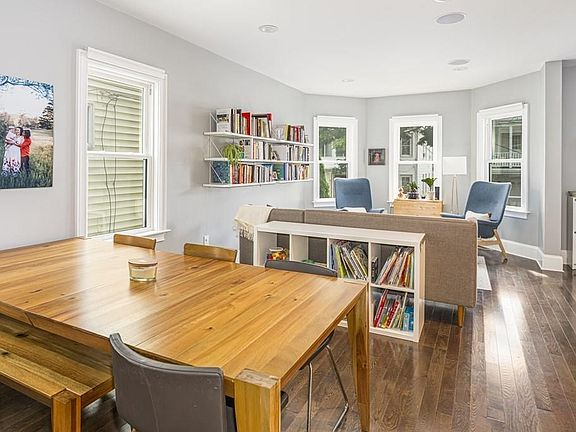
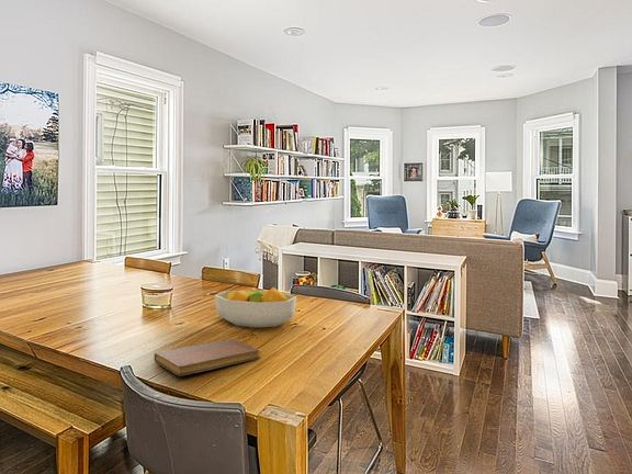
+ fruit bowl [214,286,297,329]
+ notebook [154,338,261,377]
